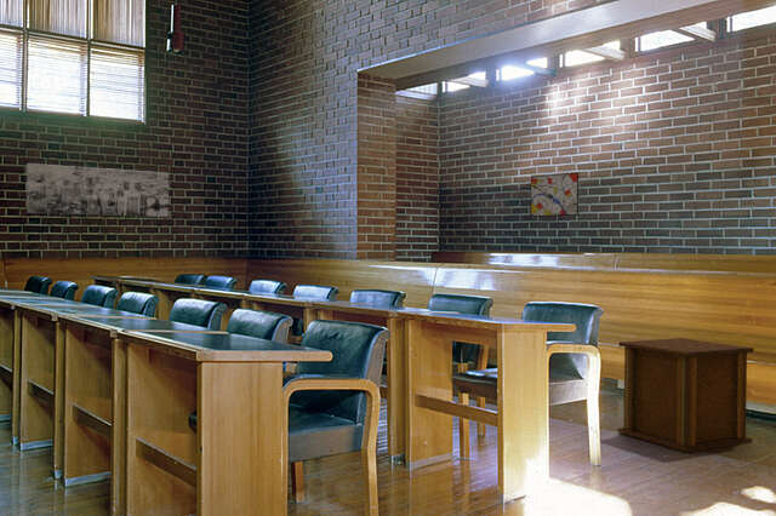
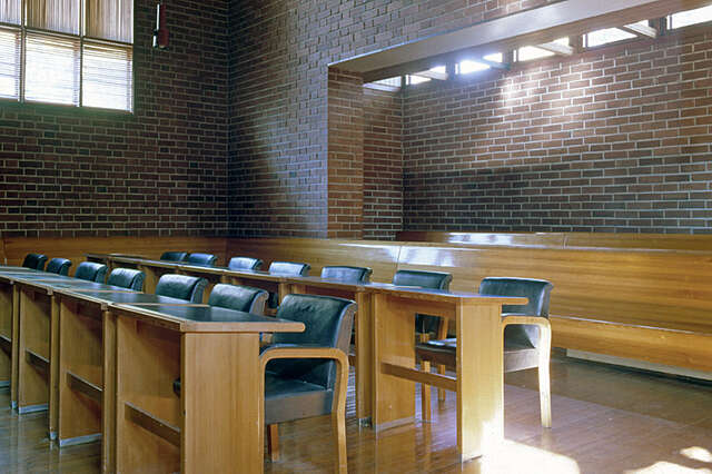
- wall art [25,162,170,218]
- side table [617,337,754,454]
- wall art [529,171,580,218]
